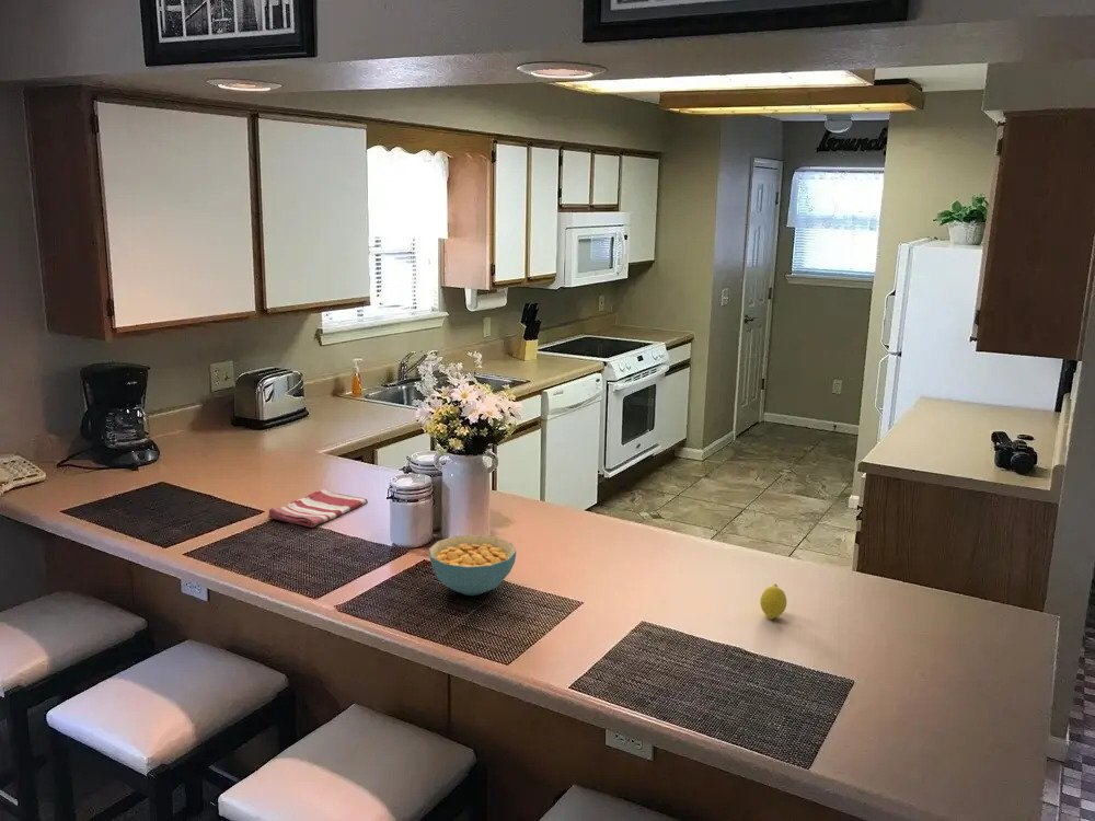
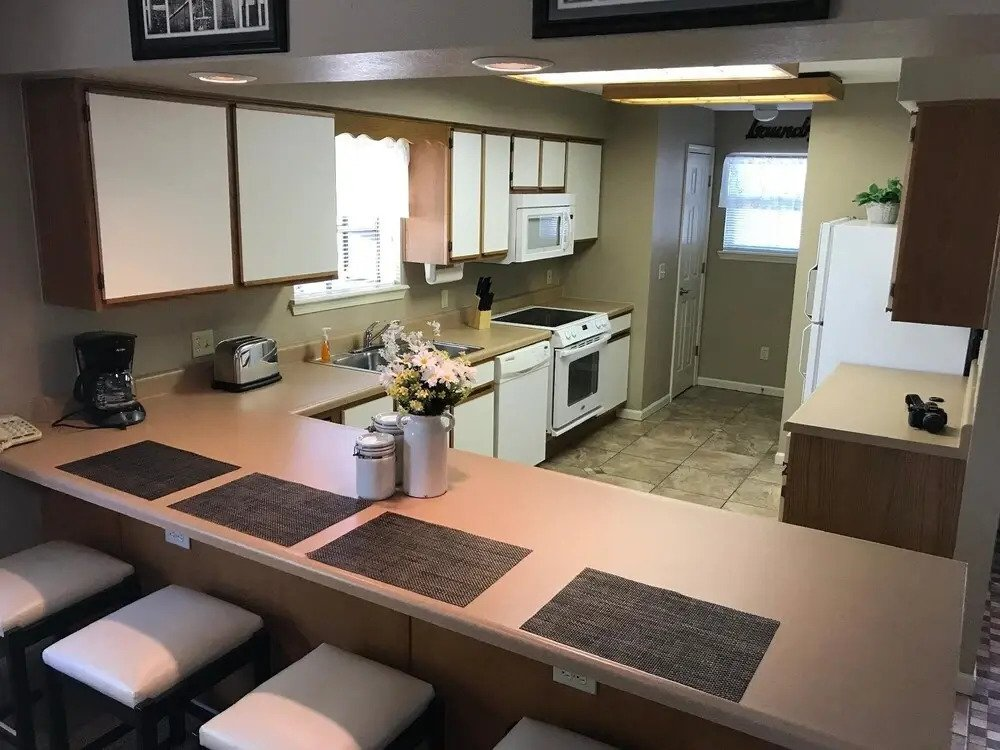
- cereal bowl [428,533,517,597]
- fruit [759,583,787,621]
- dish towel [267,488,369,529]
